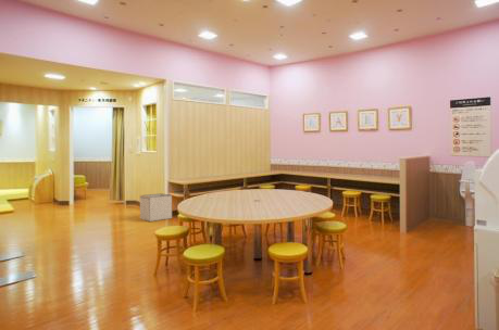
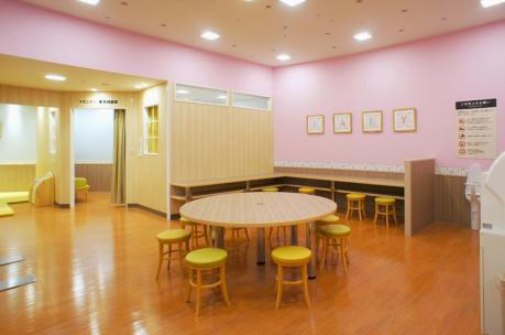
- storage bin [139,192,173,223]
